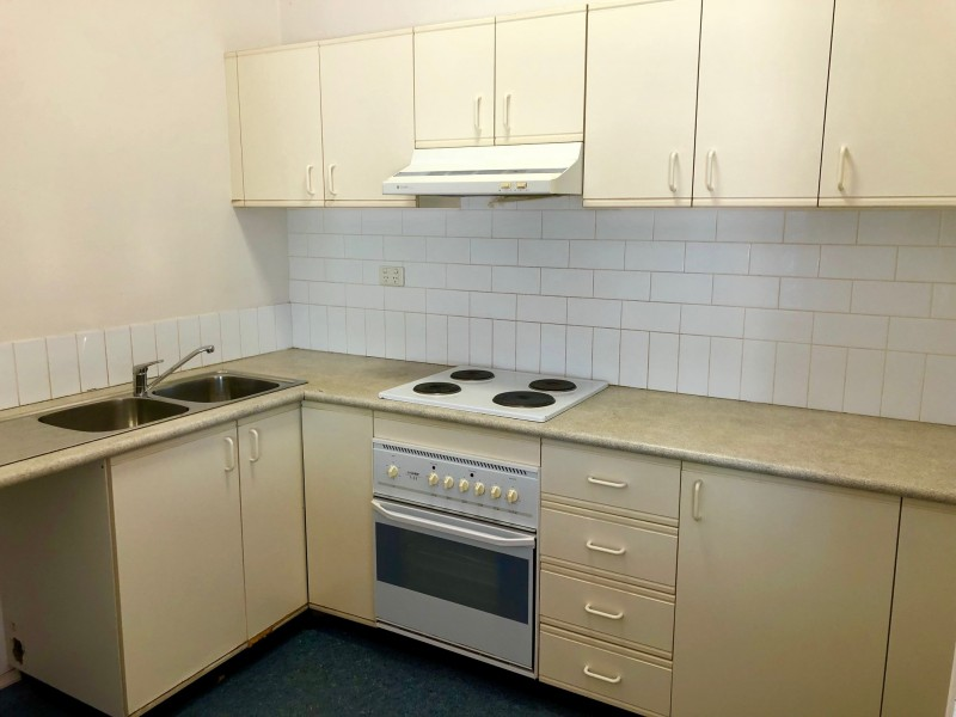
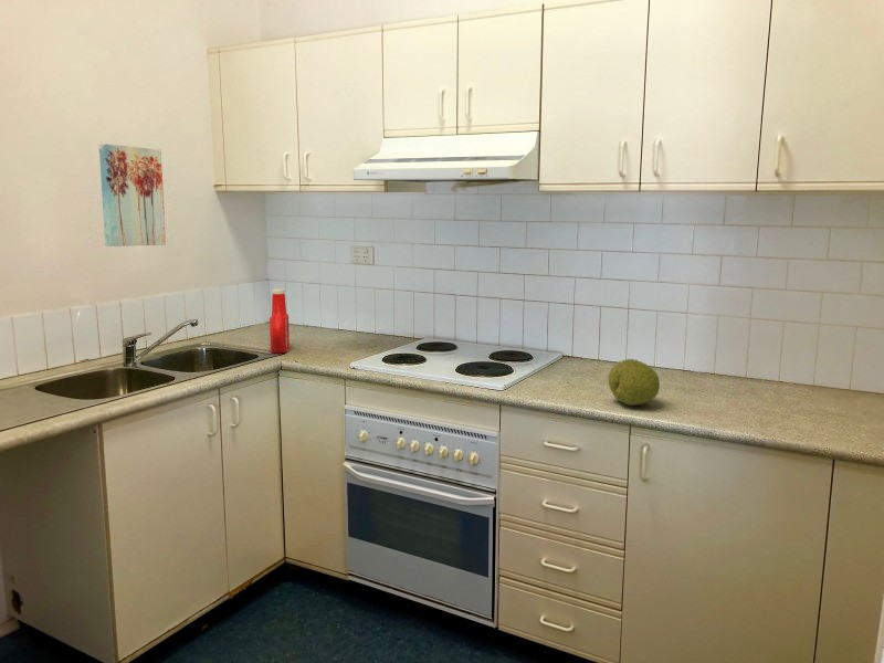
+ wall art [98,143,167,248]
+ fruit [607,358,661,407]
+ soap bottle [269,288,291,354]
